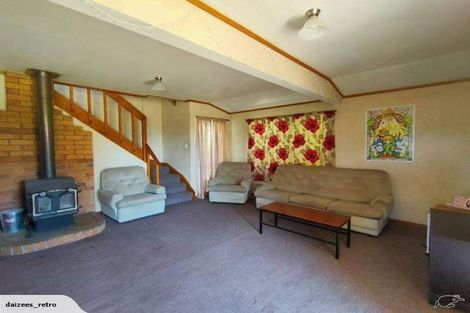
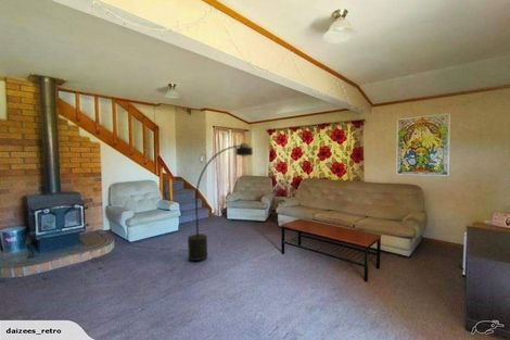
+ floor lamp [107,141,254,262]
